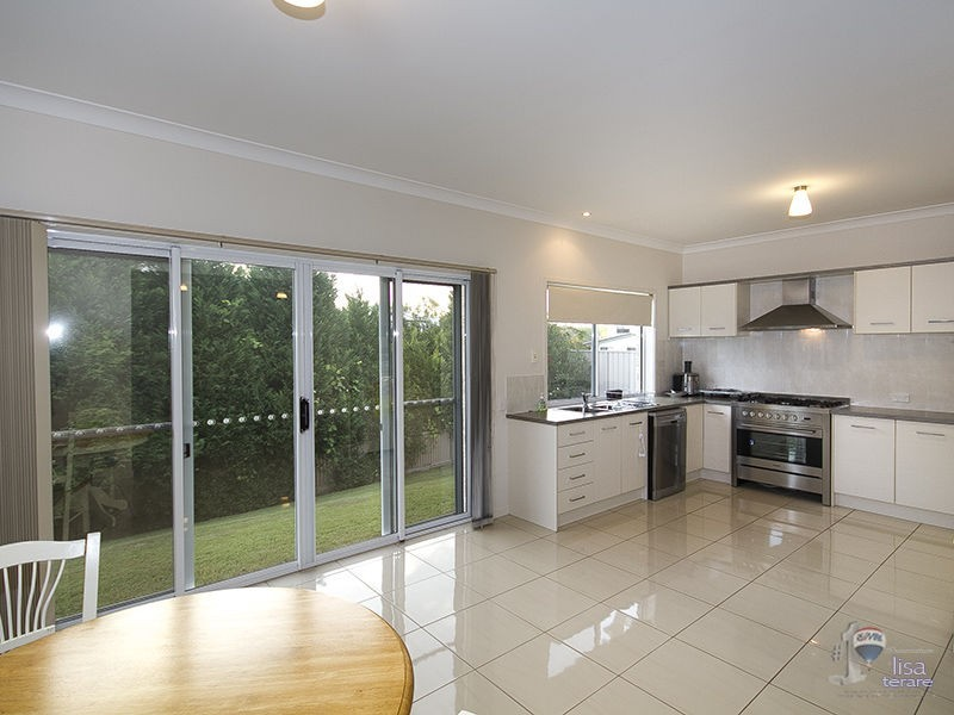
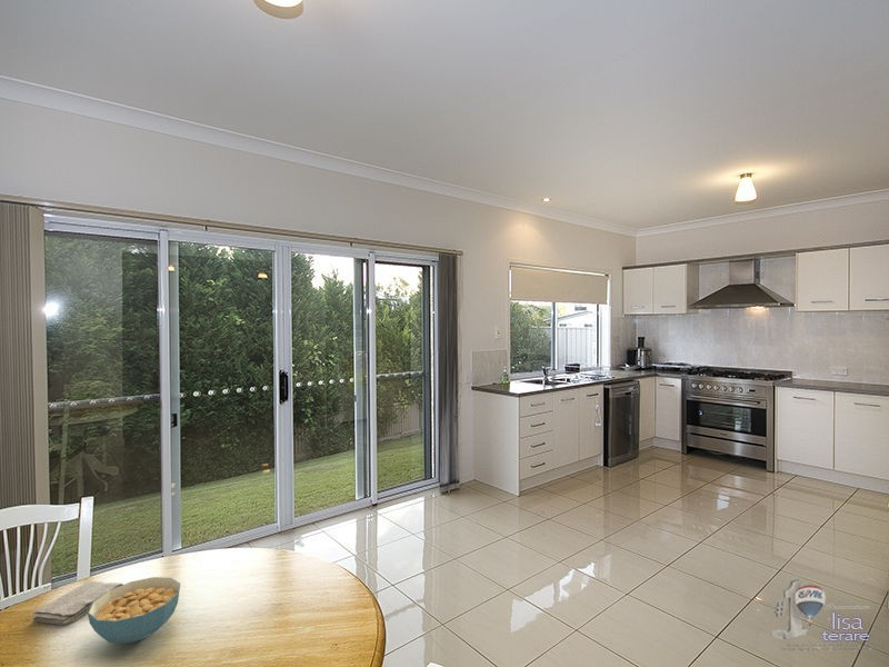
+ cereal bowl [87,576,181,645]
+ washcloth [32,580,124,626]
